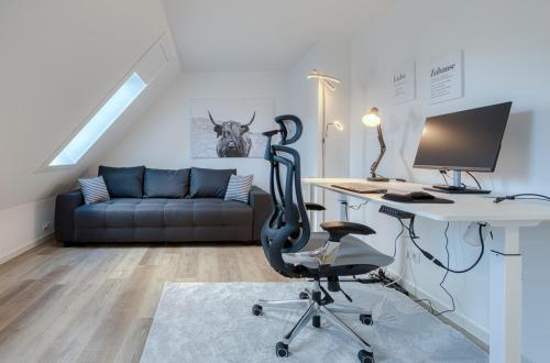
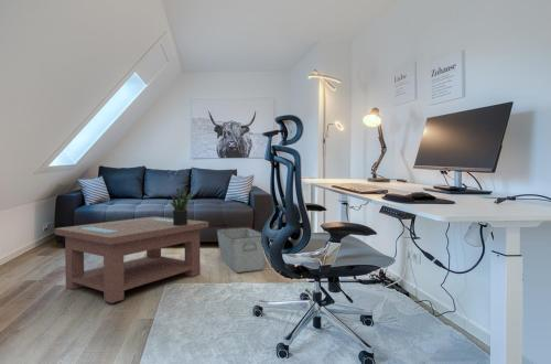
+ storage bin [216,226,266,274]
+ coffee table [54,215,209,304]
+ potted plant [170,186,192,226]
